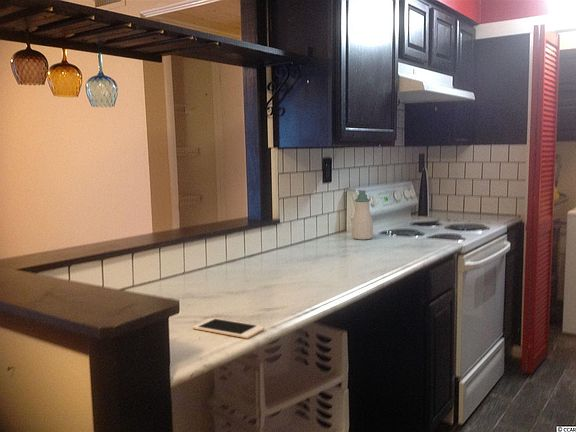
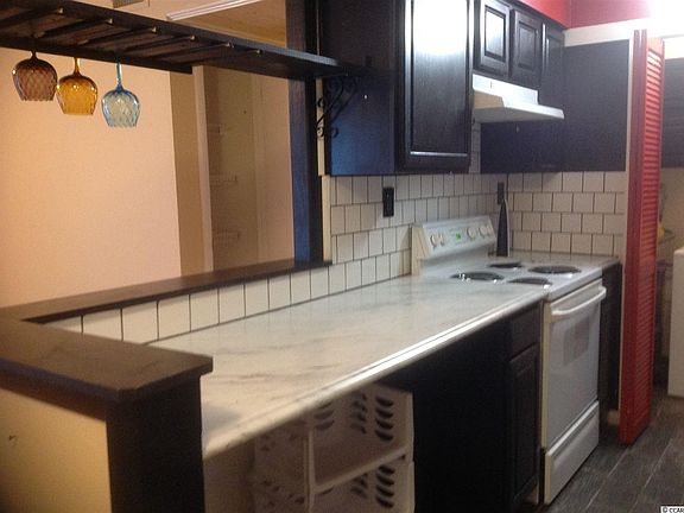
- soap bottle [351,189,374,241]
- cell phone [192,317,266,339]
